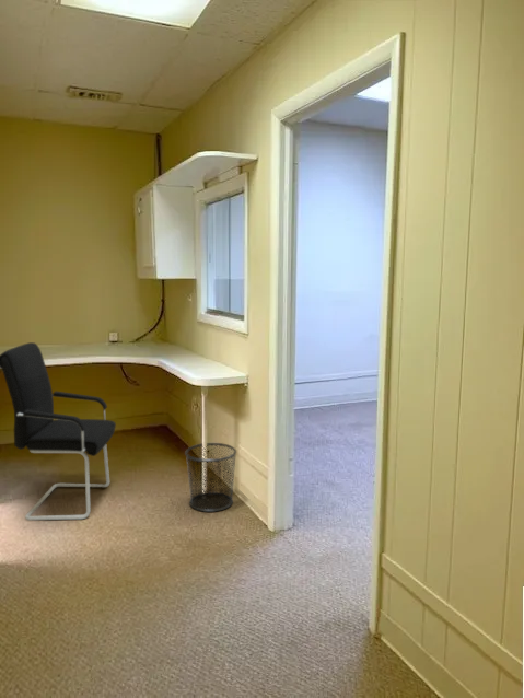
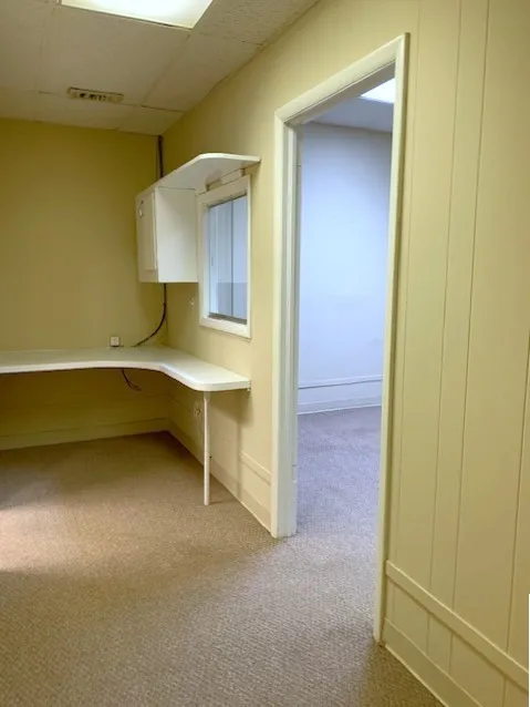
- waste bin [184,442,237,513]
- office chair [0,341,117,521]
